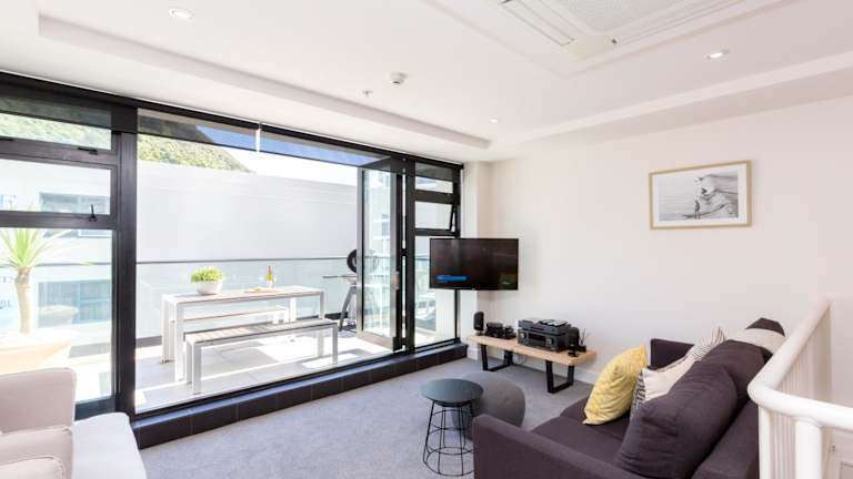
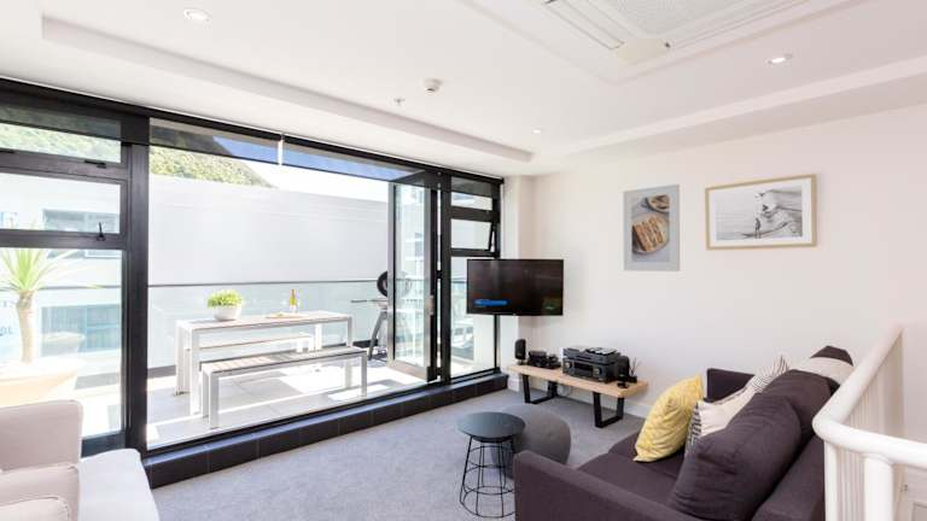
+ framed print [622,183,681,273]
